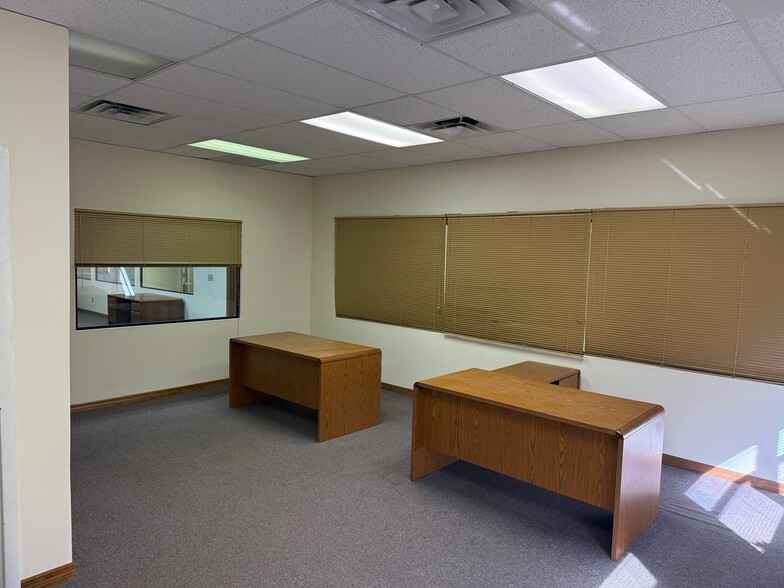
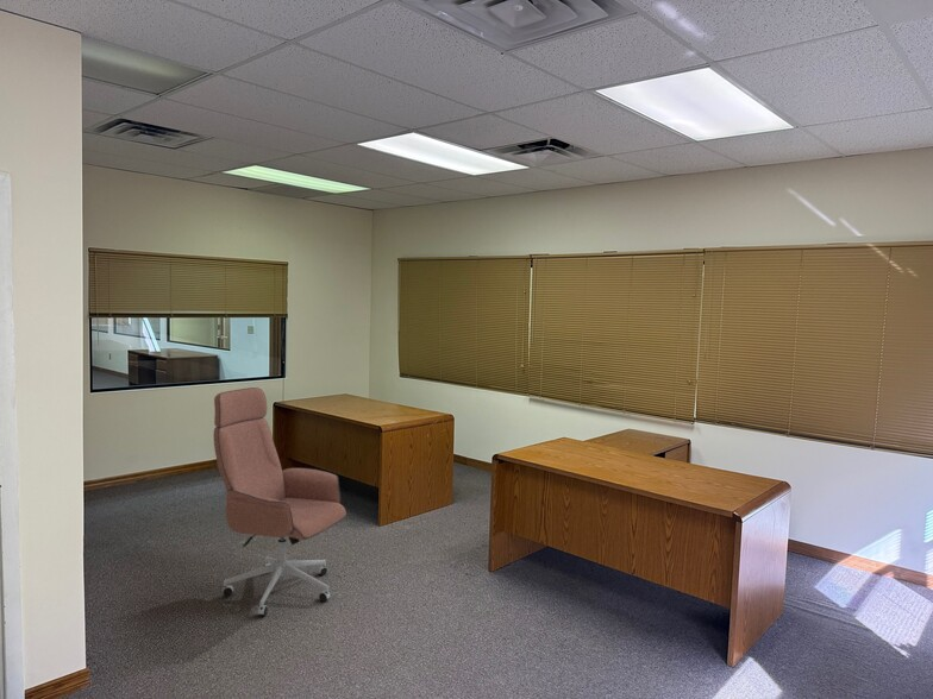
+ office chair [213,386,347,617]
